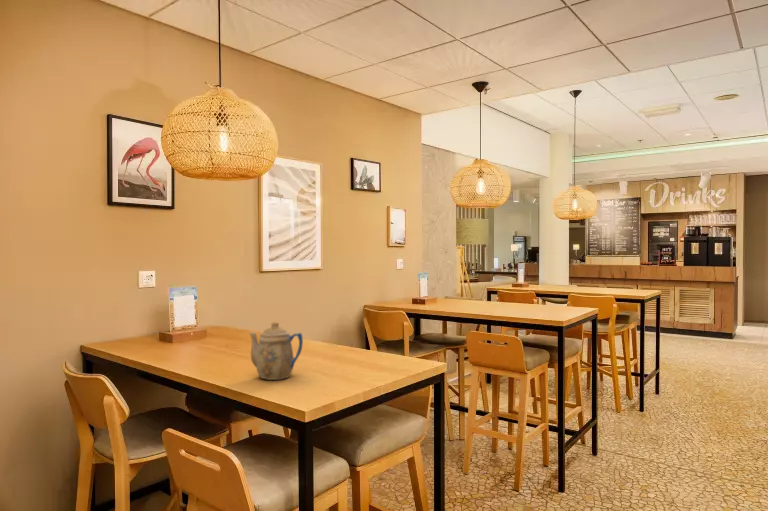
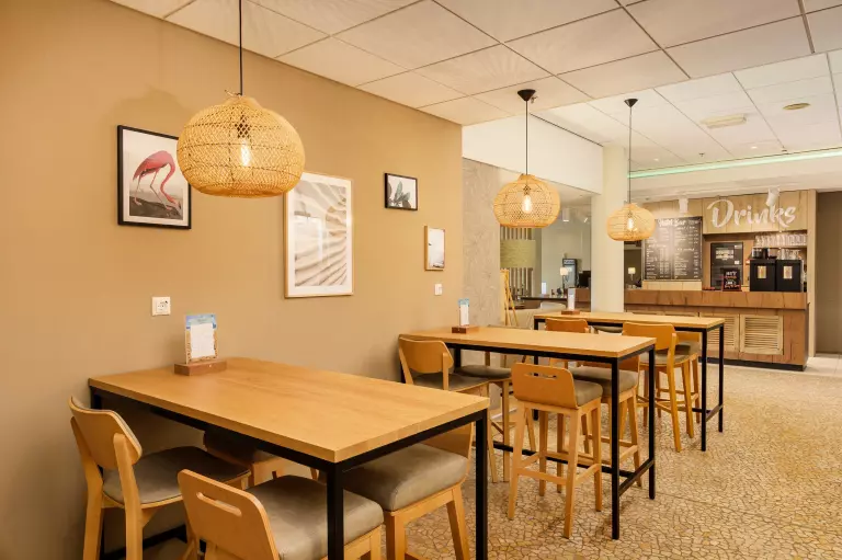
- teapot [248,321,304,381]
